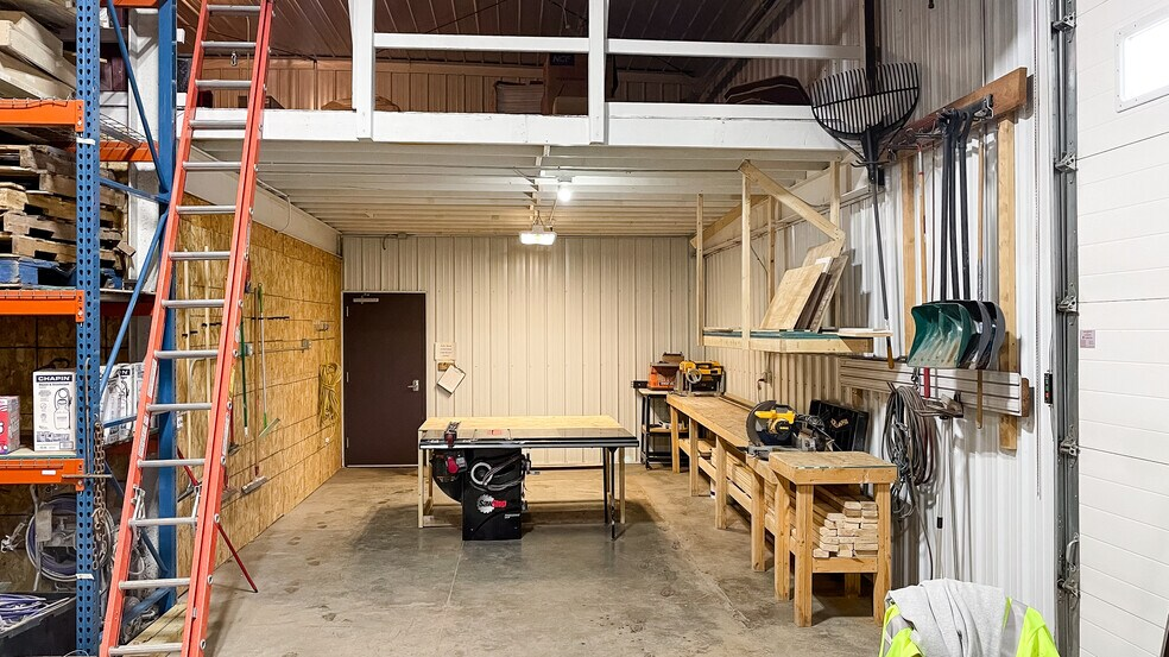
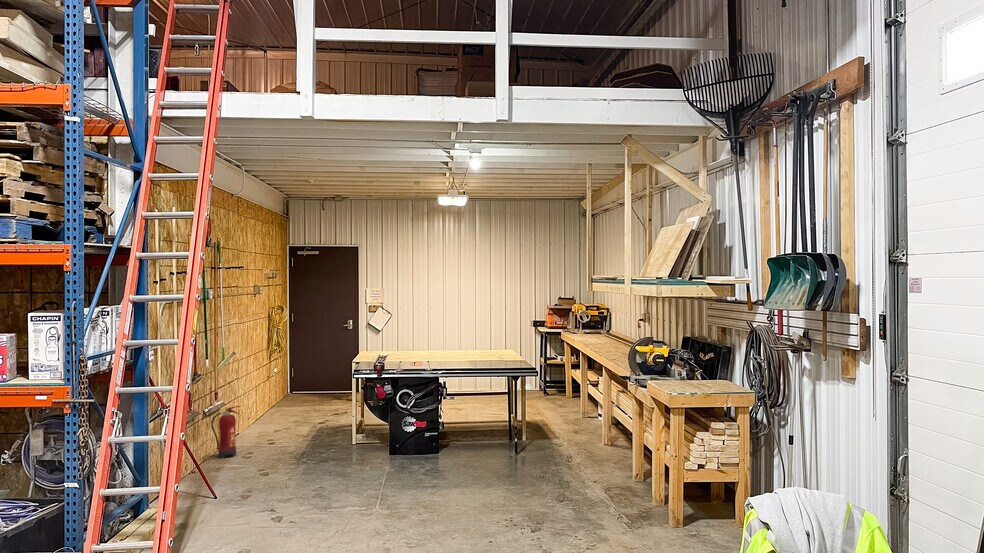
+ fire extinguisher [210,405,241,459]
